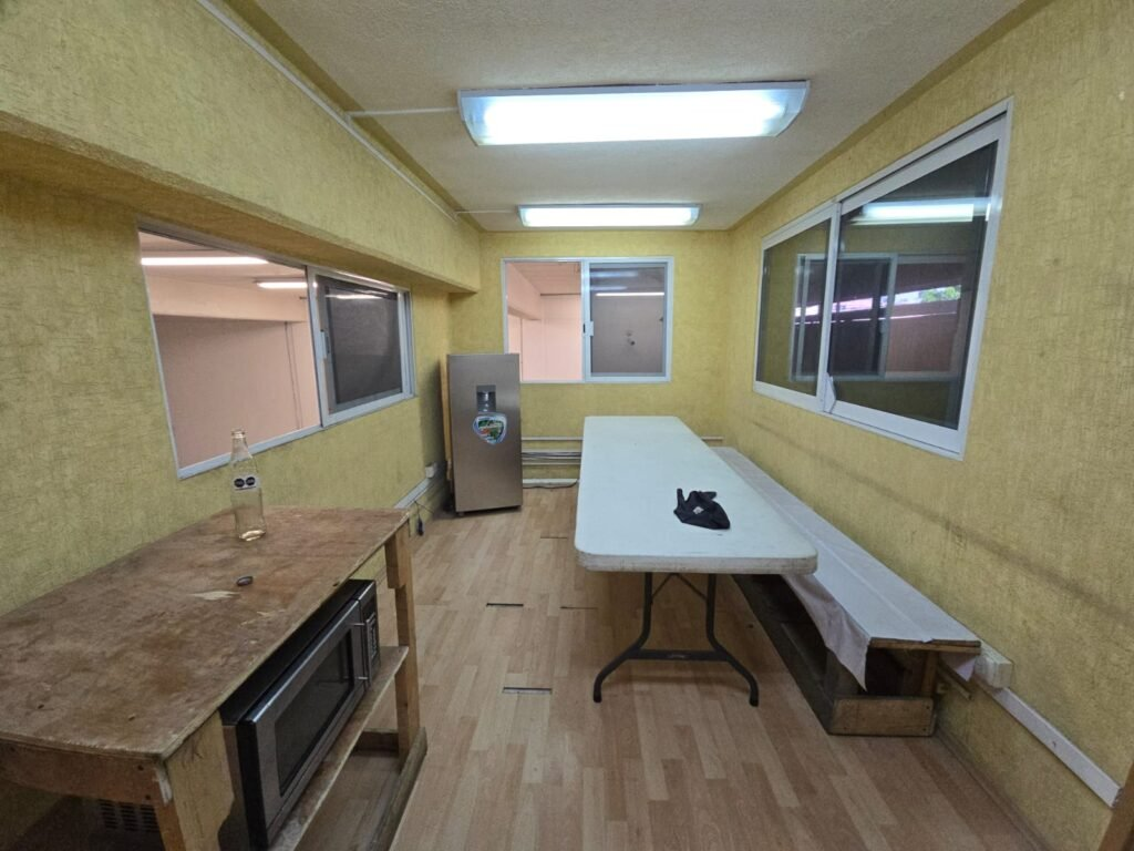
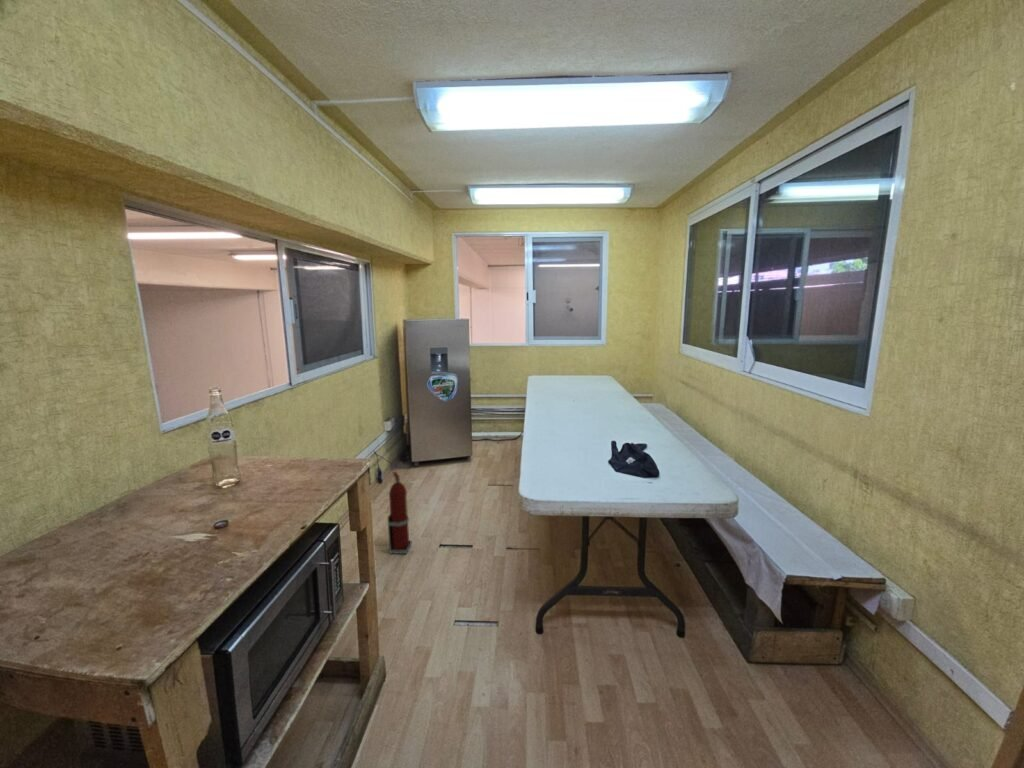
+ fire extinguisher [386,471,413,555]
